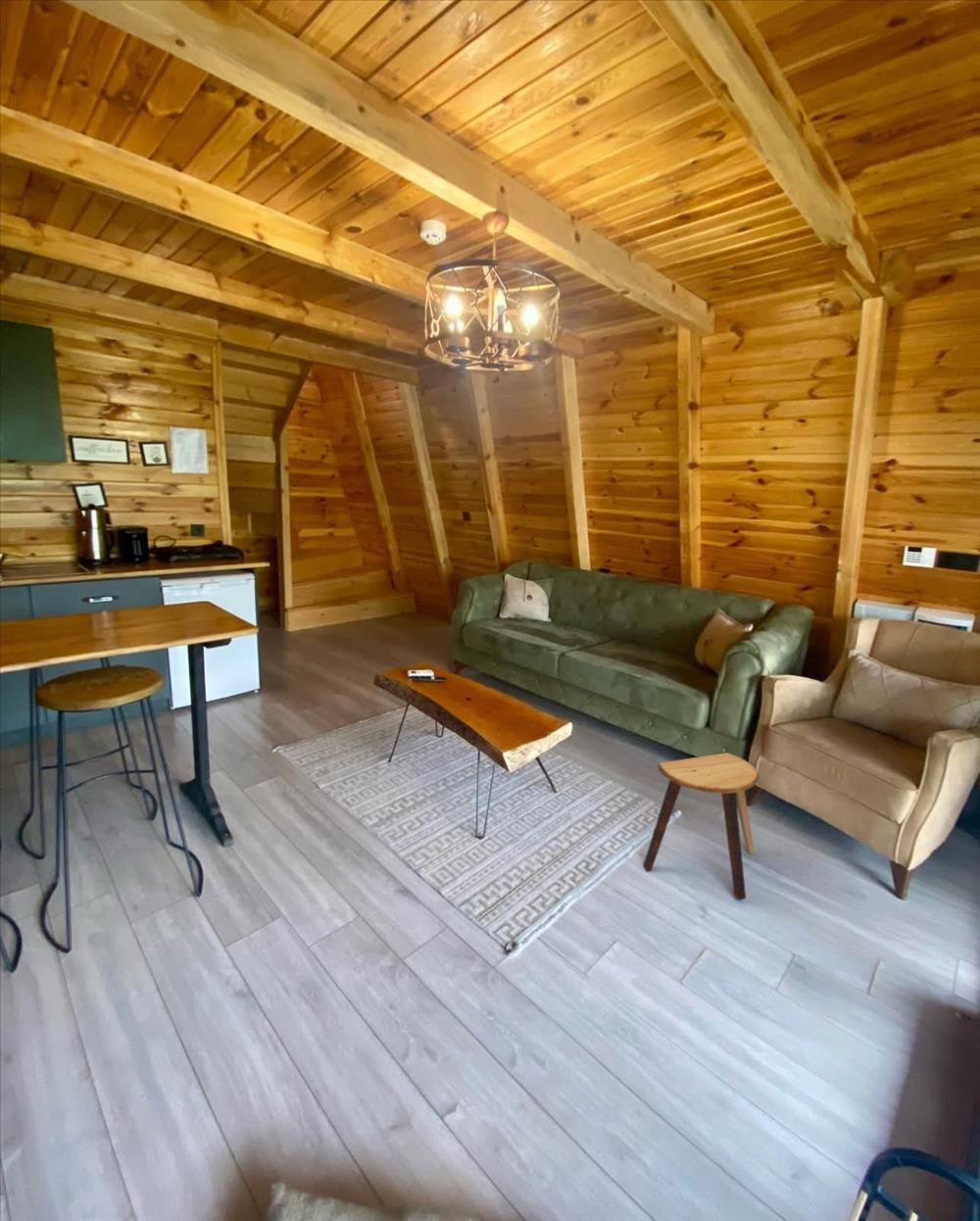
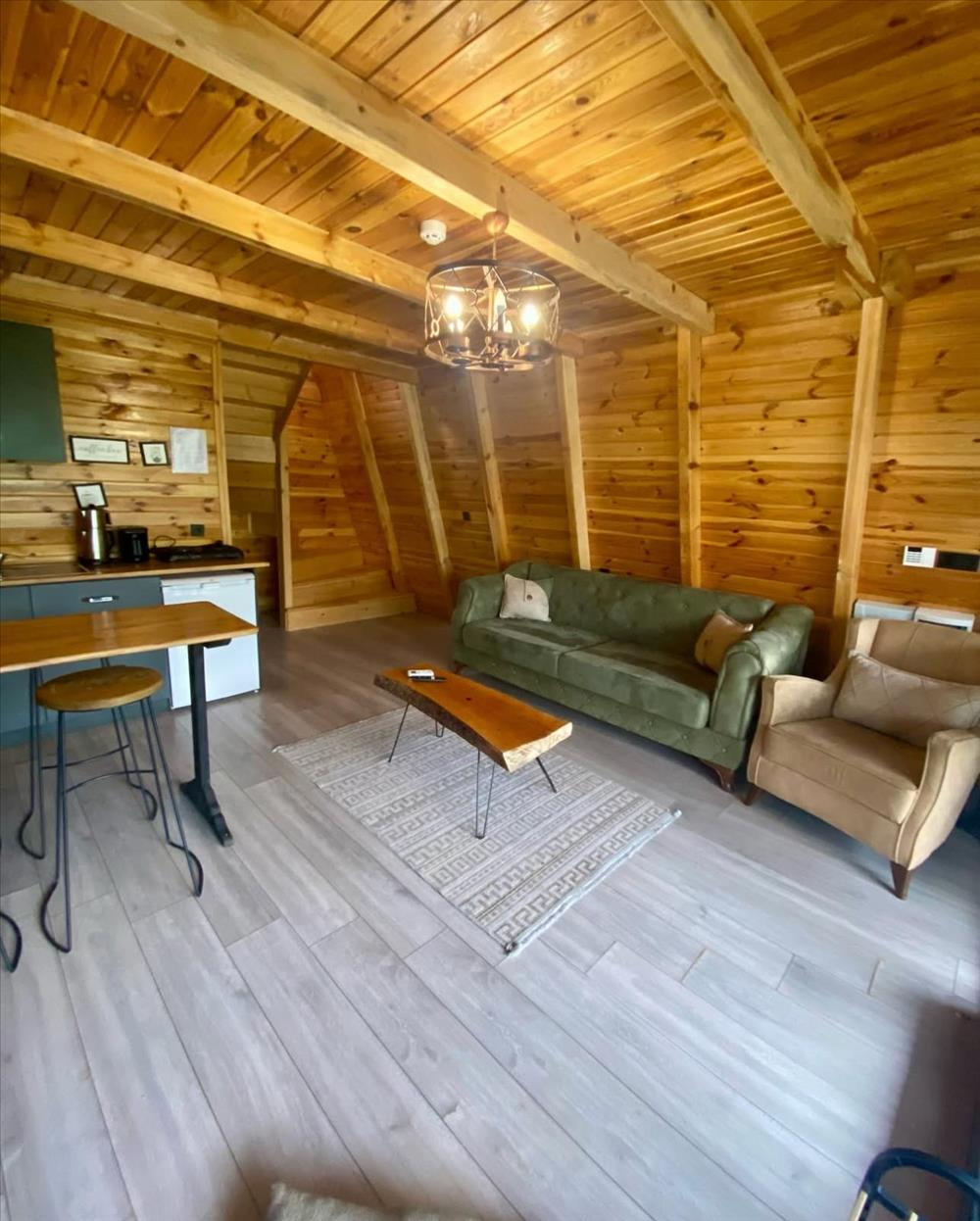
- stool [642,752,760,902]
